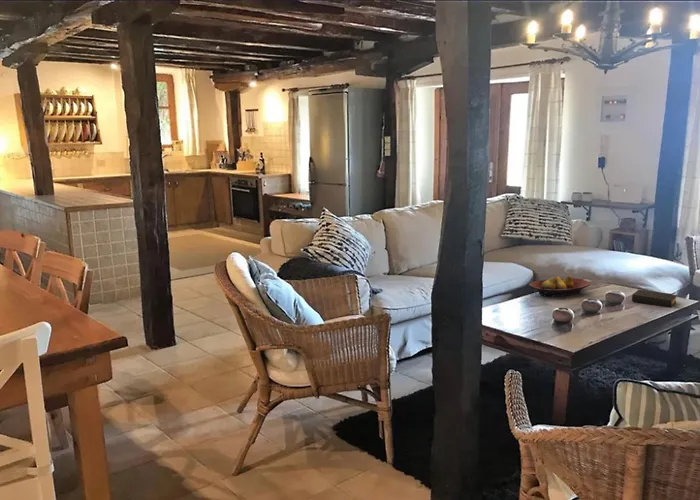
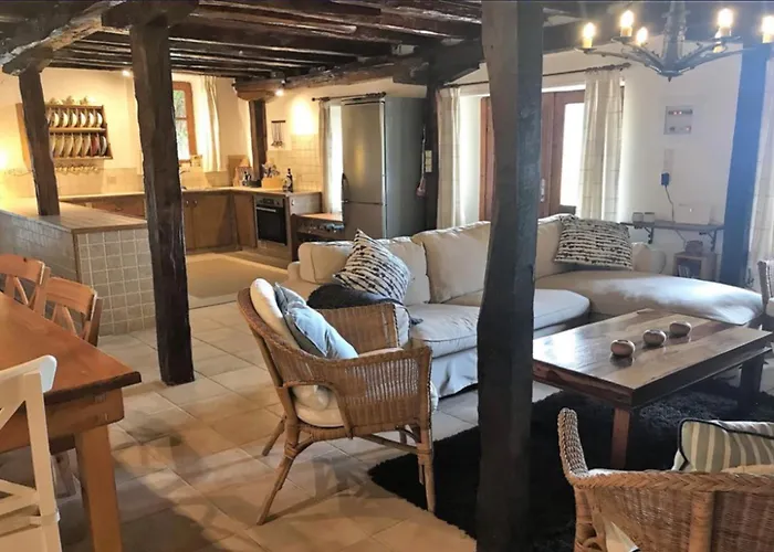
- bible [631,289,682,309]
- fruit bowl [529,274,591,298]
